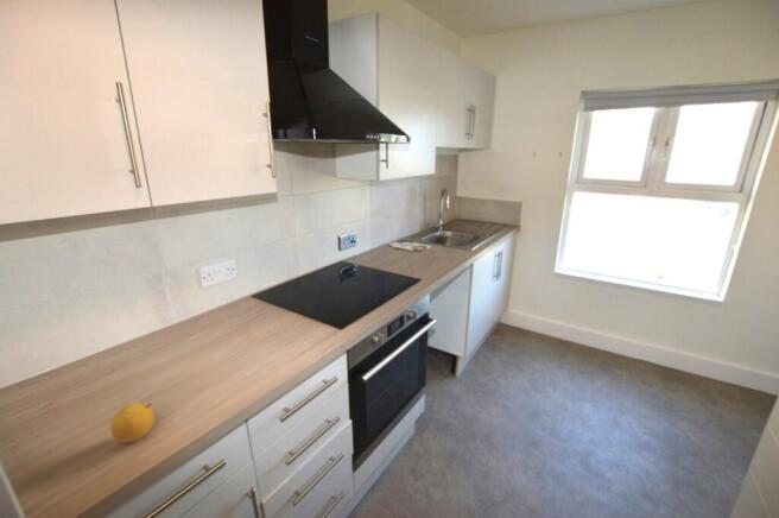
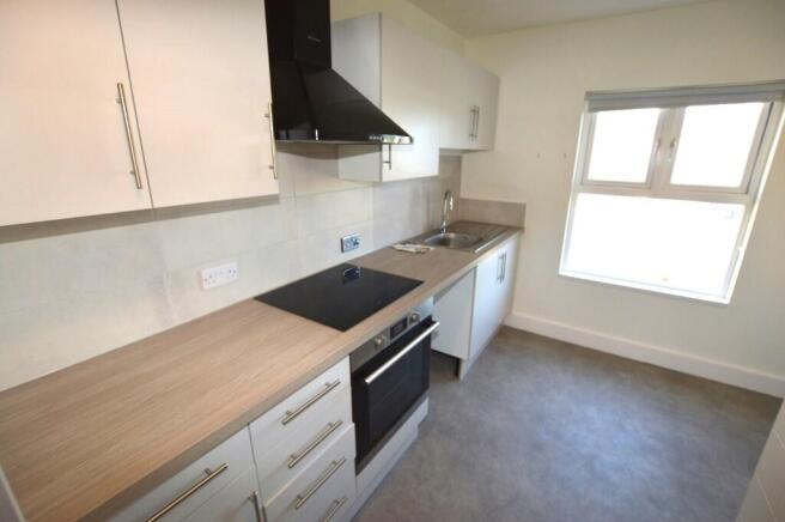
- fruit [109,403,156,444]
